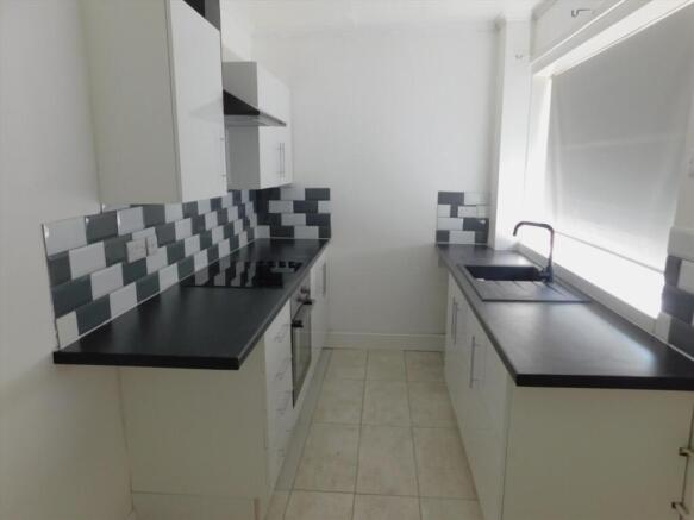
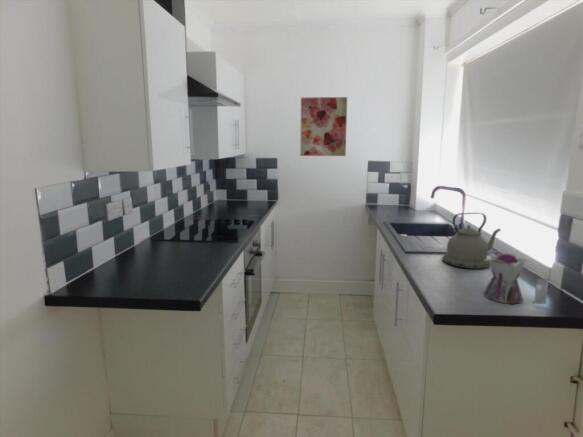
+ kettle [441,212,502,270]
+ teapot [482,252,550,305]
+ wall art [299,96,348,157]
